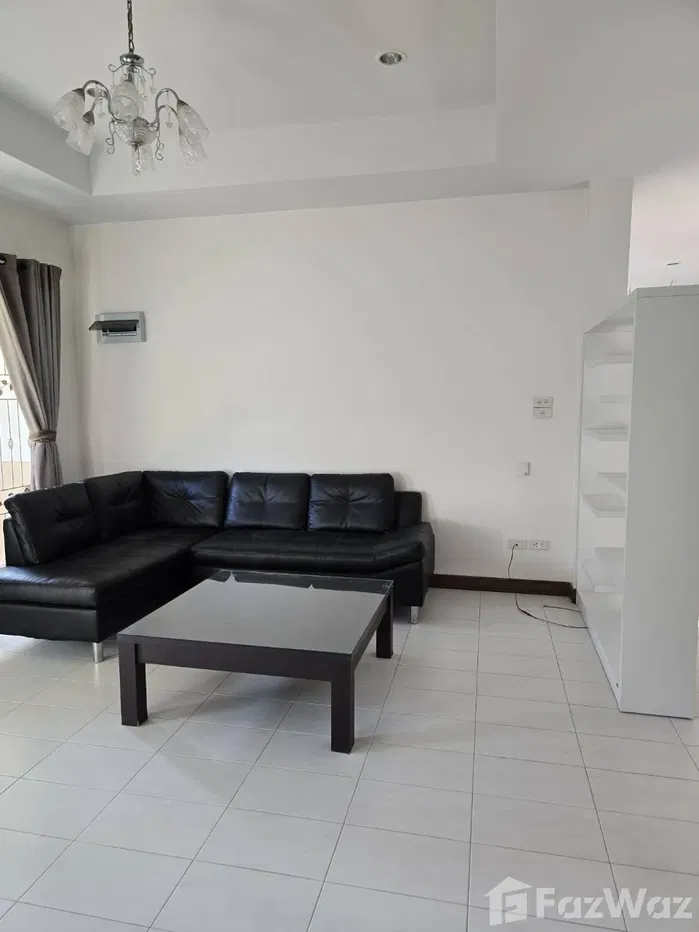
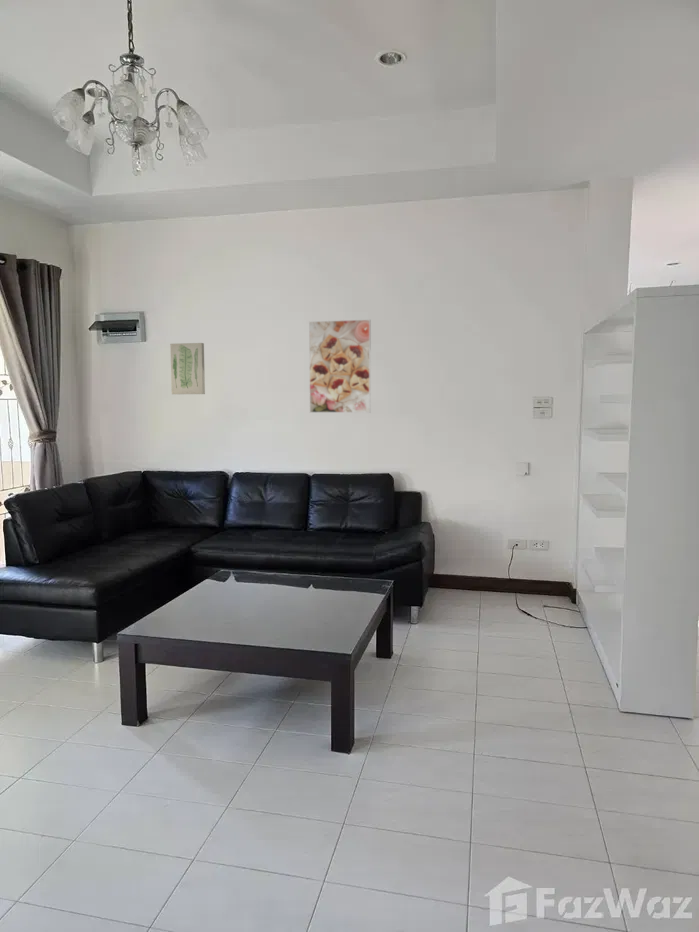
+ wall art [169,342,206,395]
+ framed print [308,318,372,414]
